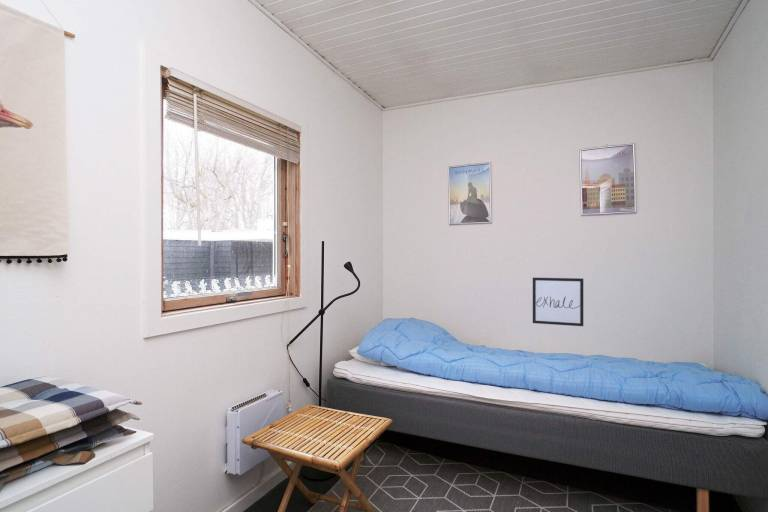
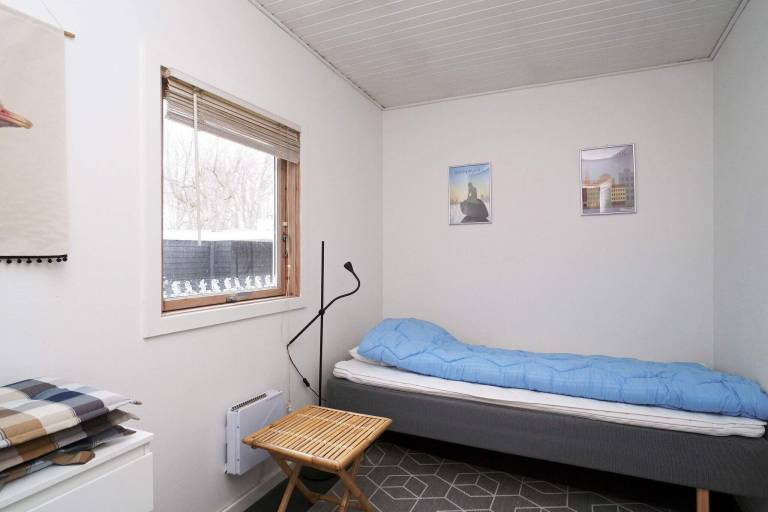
- wall art [532,277,584,327]
